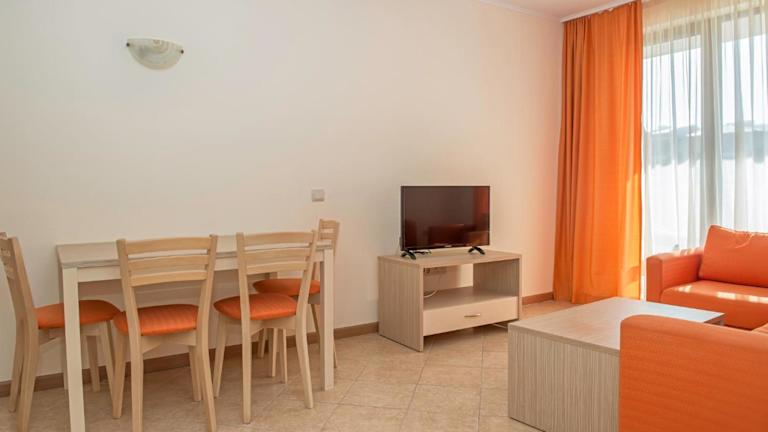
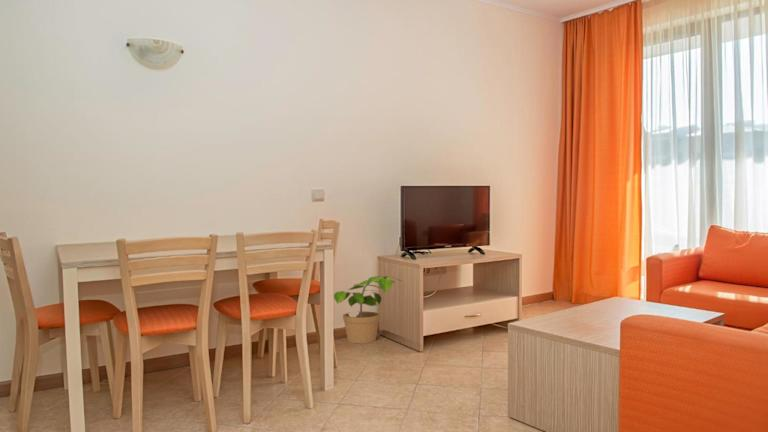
+ potted plant [333,275,402,344]
